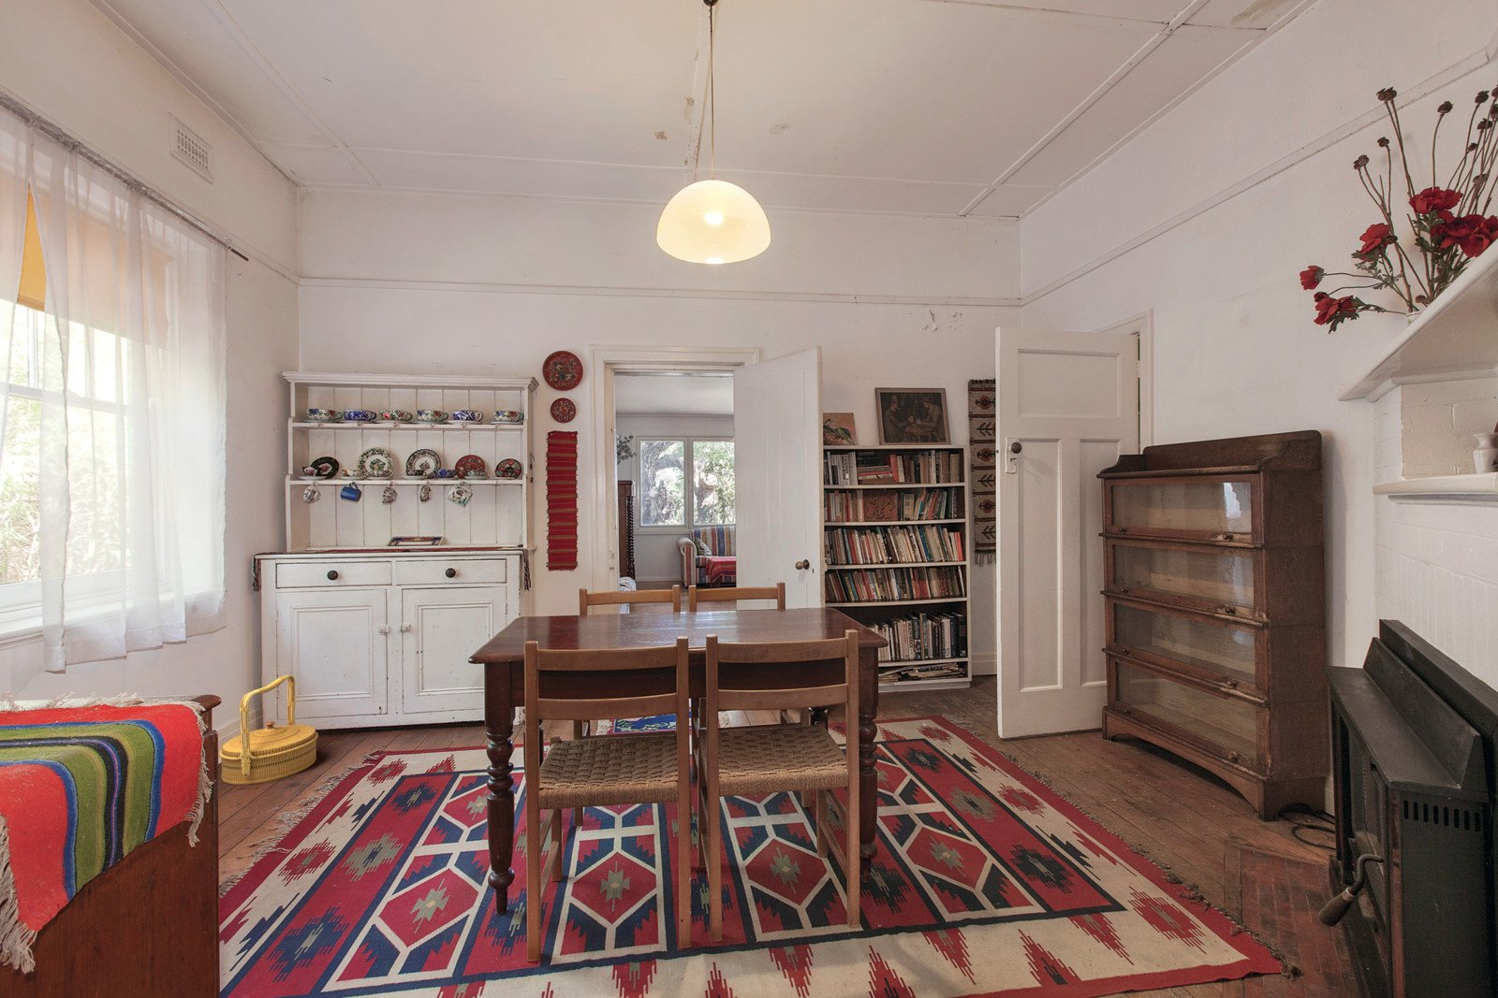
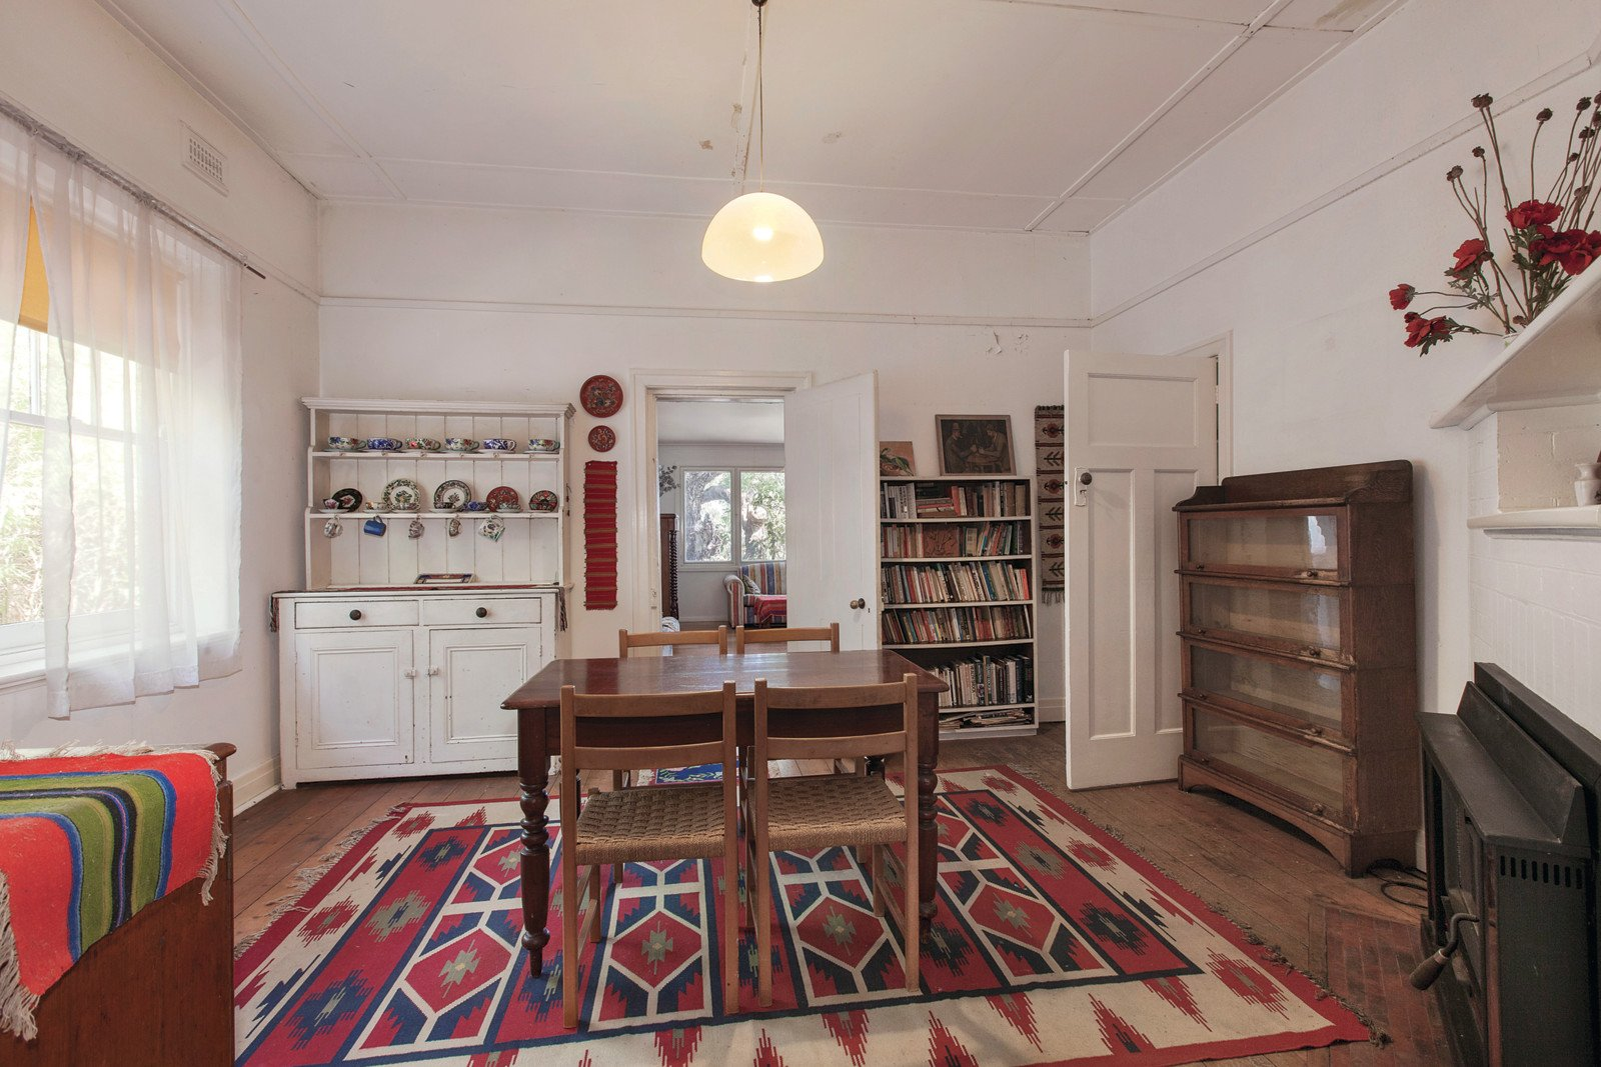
- woven basket [218,674,319,785]
